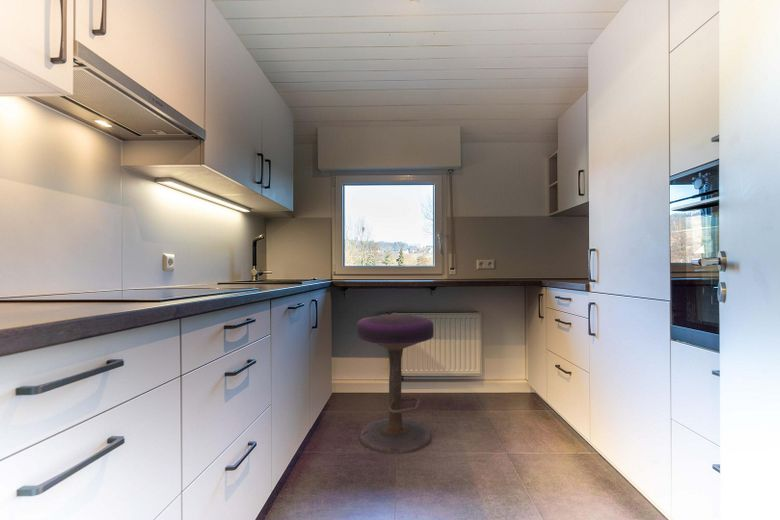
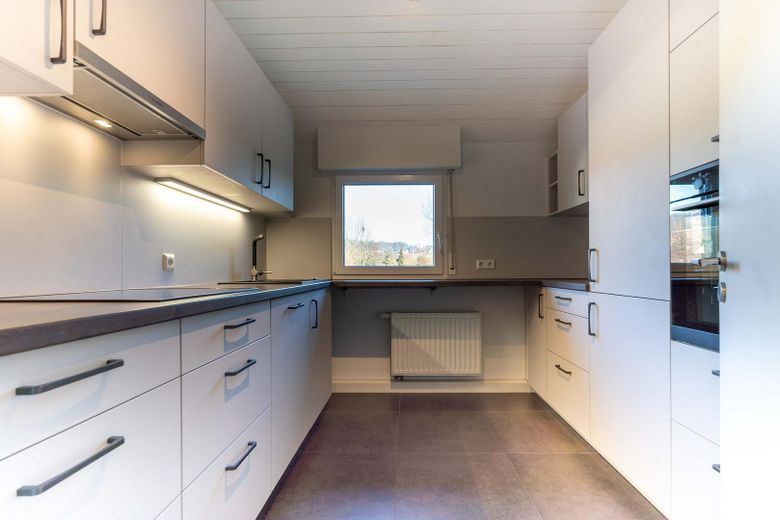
- stool [356,313,435,455]
